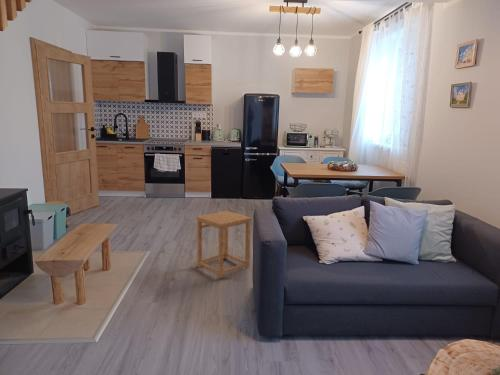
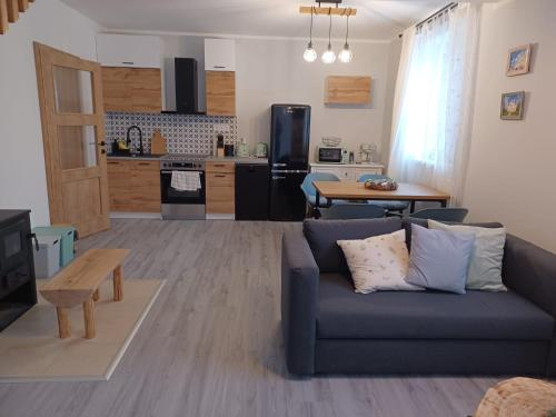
- side table [195,210,252,279]
